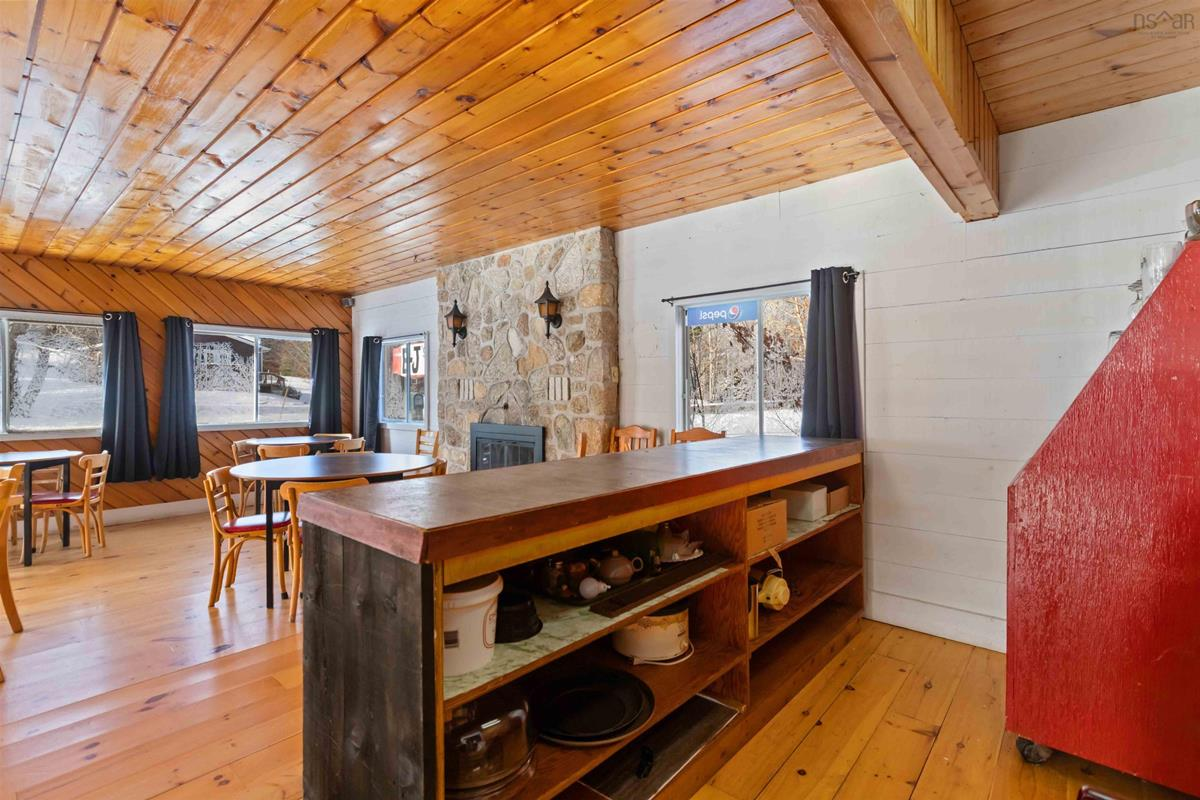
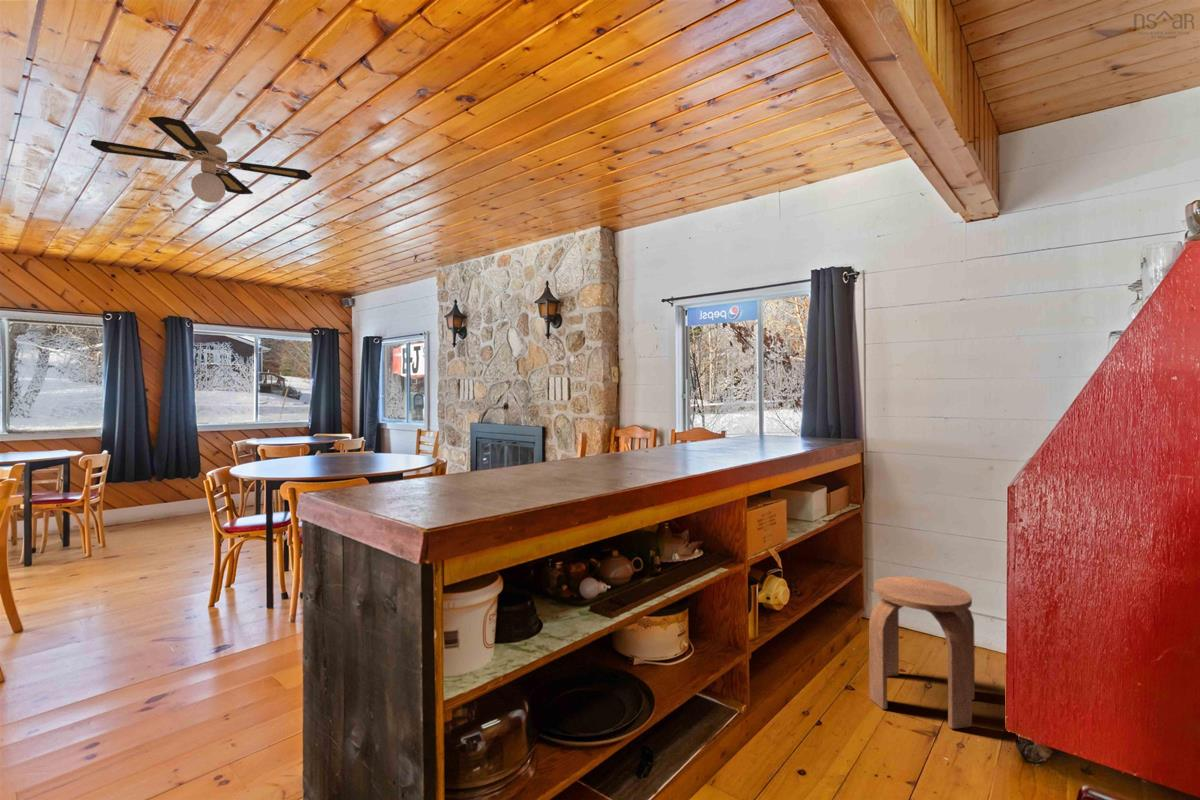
+ ceiling fan [89,115,313,204]
+ stool [868,576,976,730]
